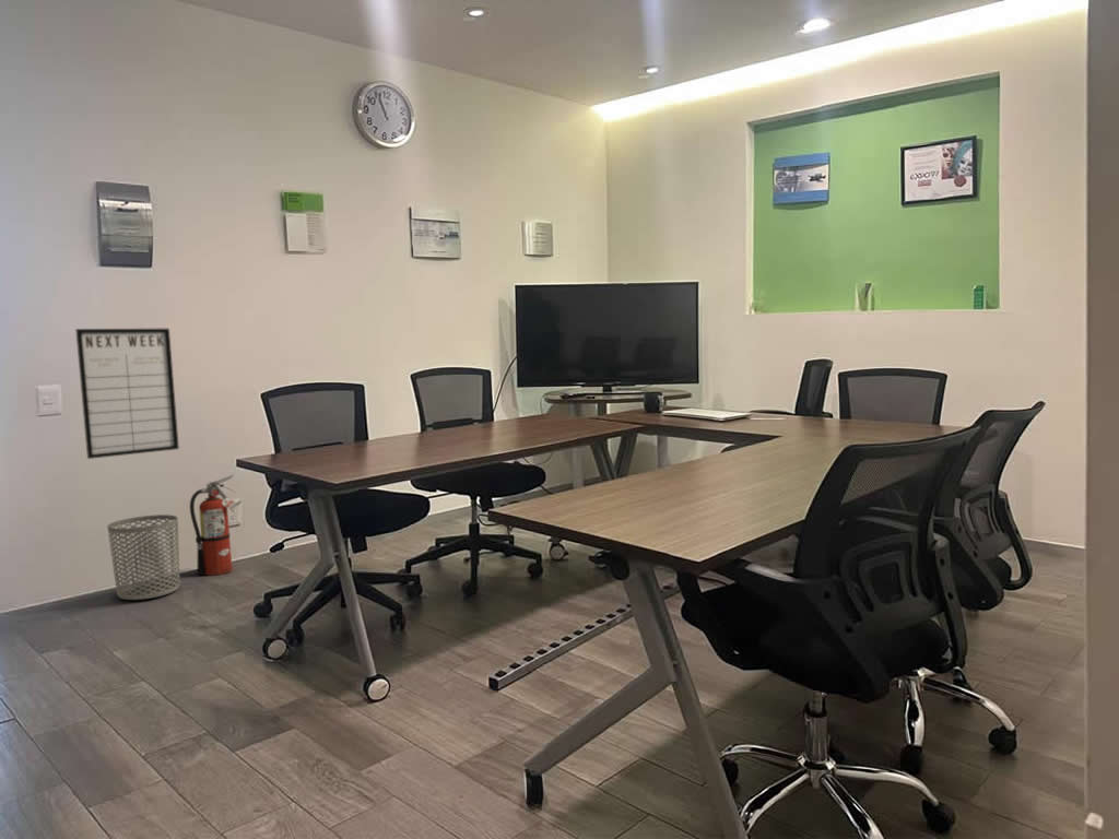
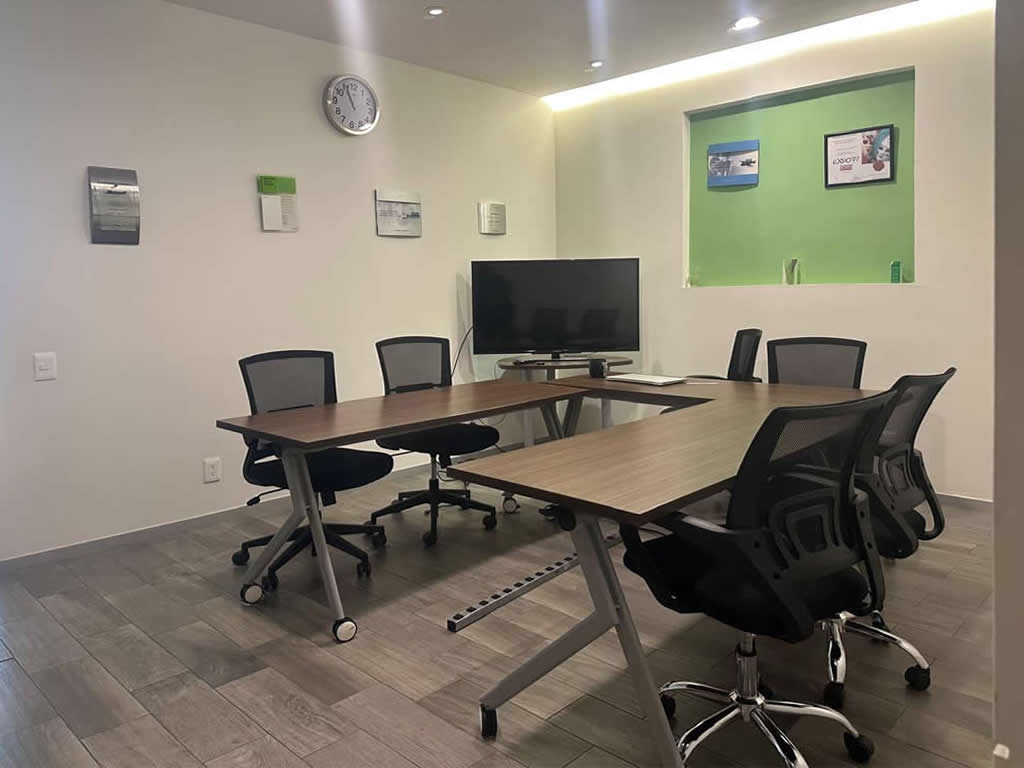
- fire extinguisher [189,474,243,577]
- writing board [74,328,180,460]
- waste bin [106,513,181,601]
